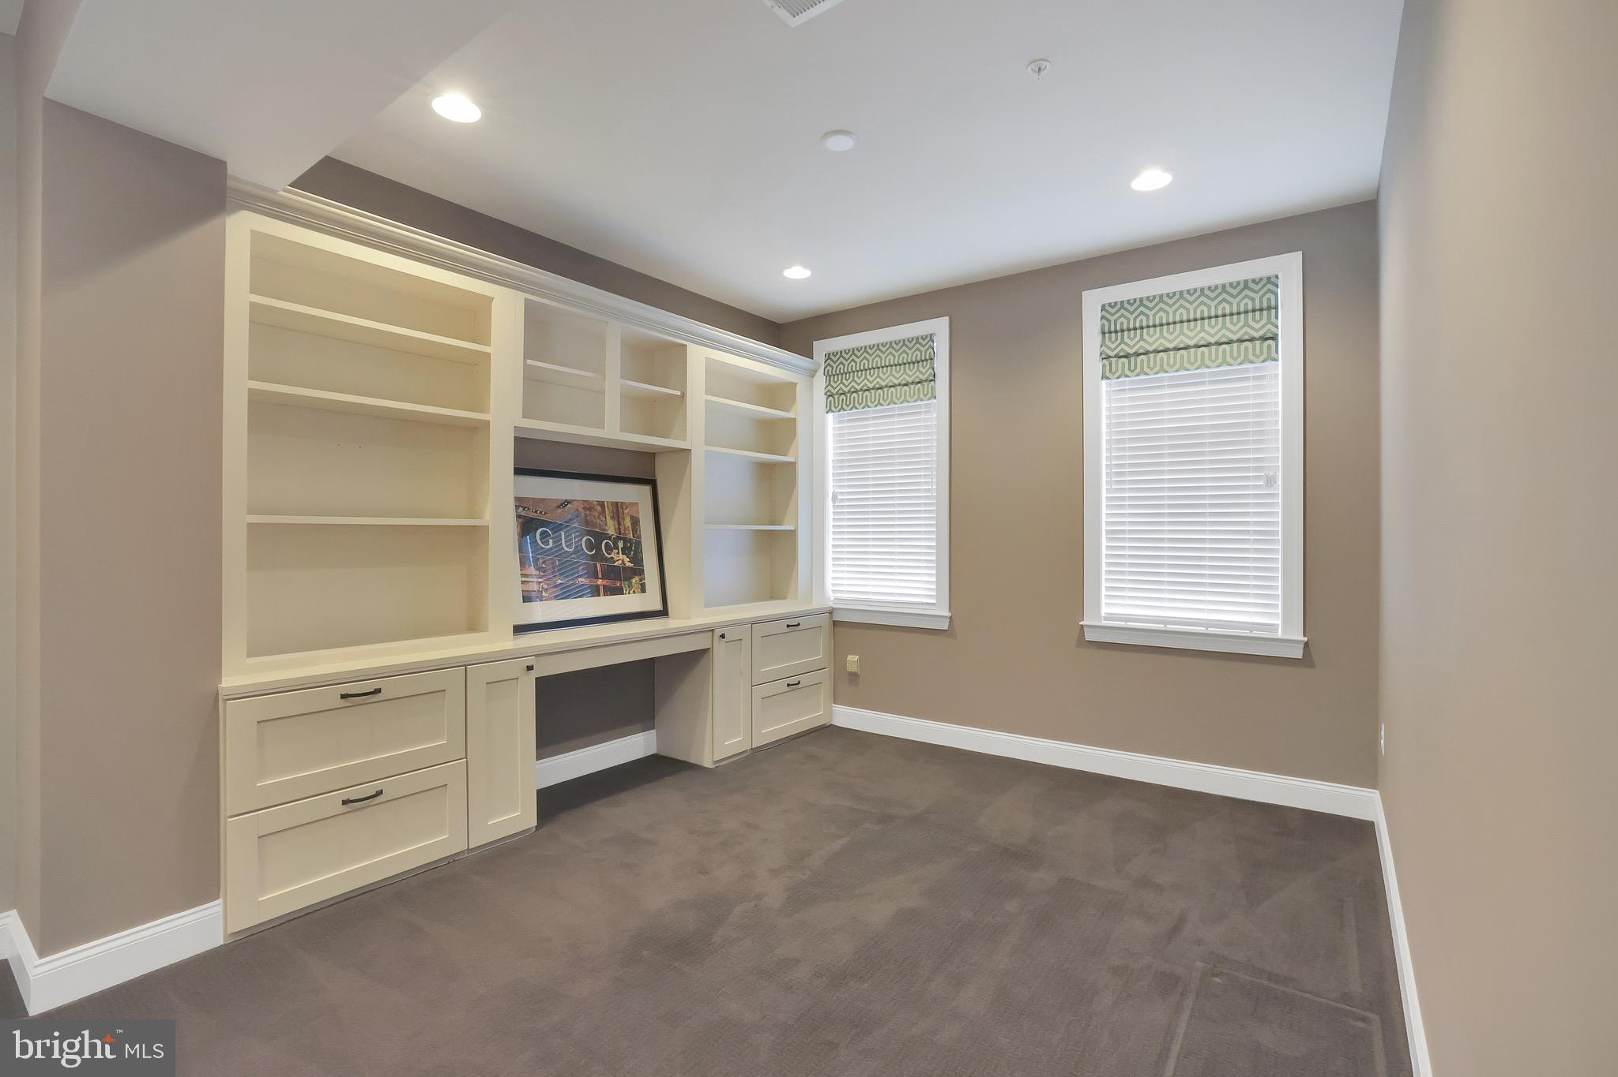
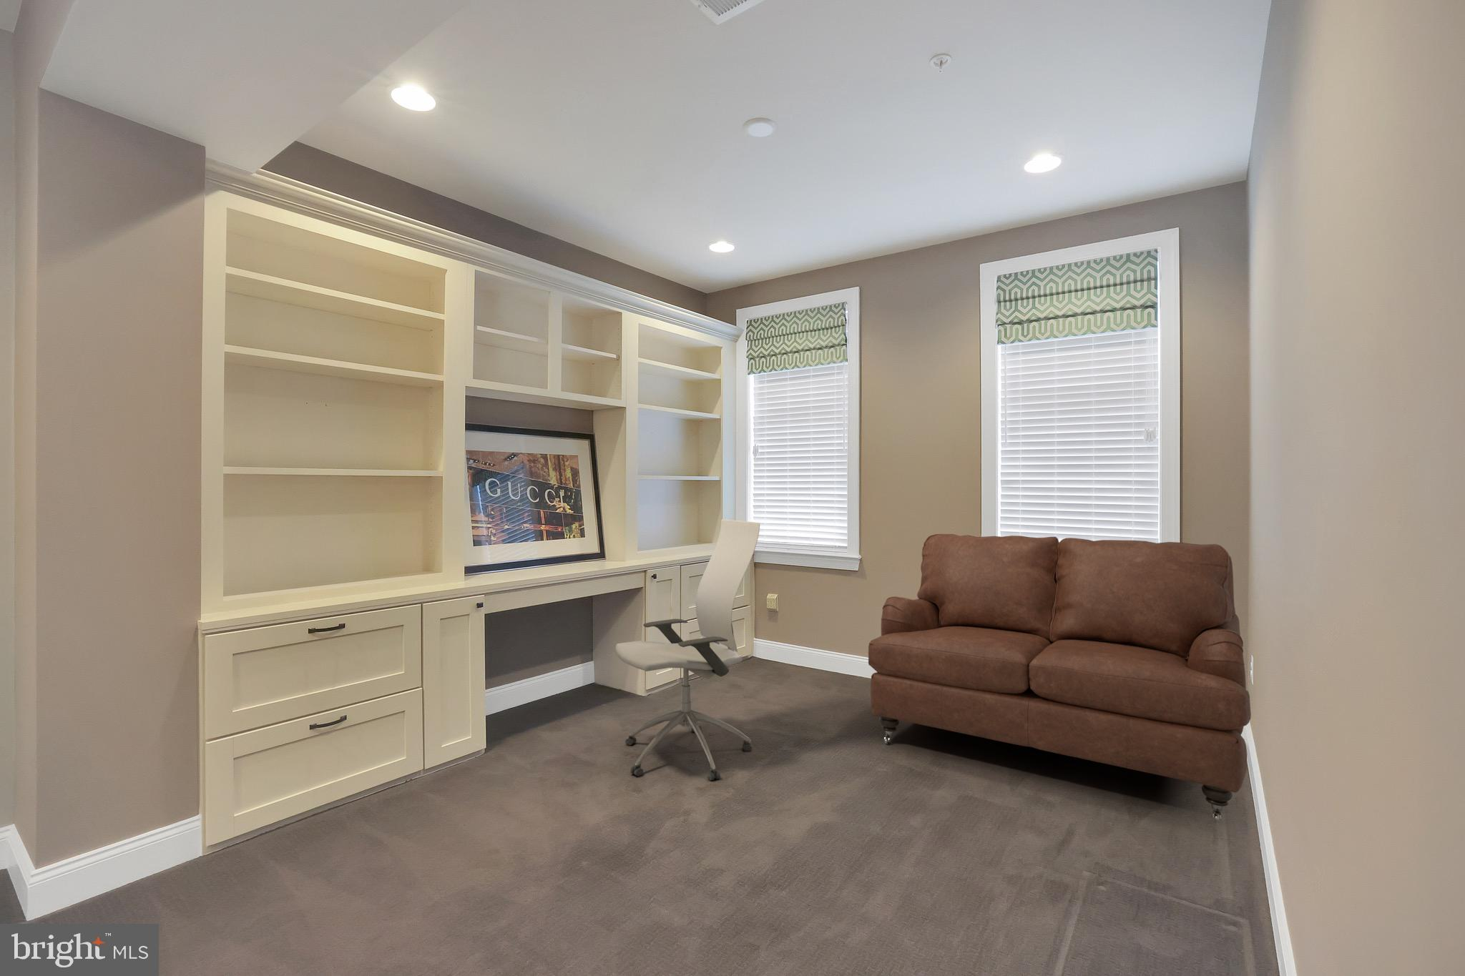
+ sofa [868,534,1252,822]
+ office chair [614,518,760,781]
